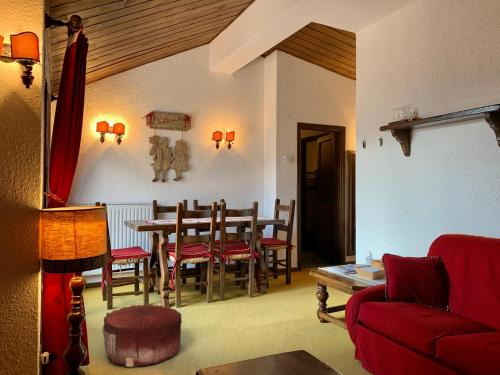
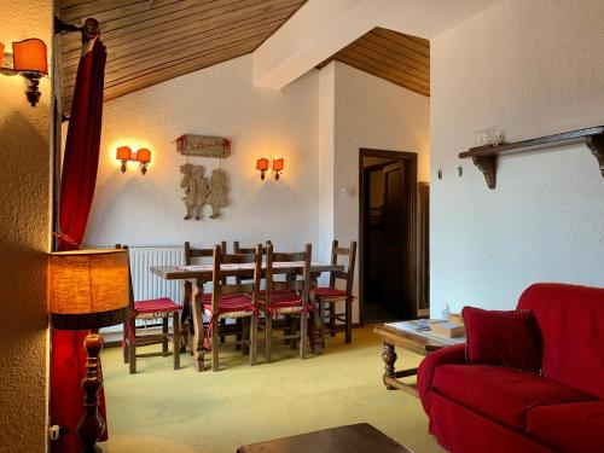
- pouf [101,304,183,368]
